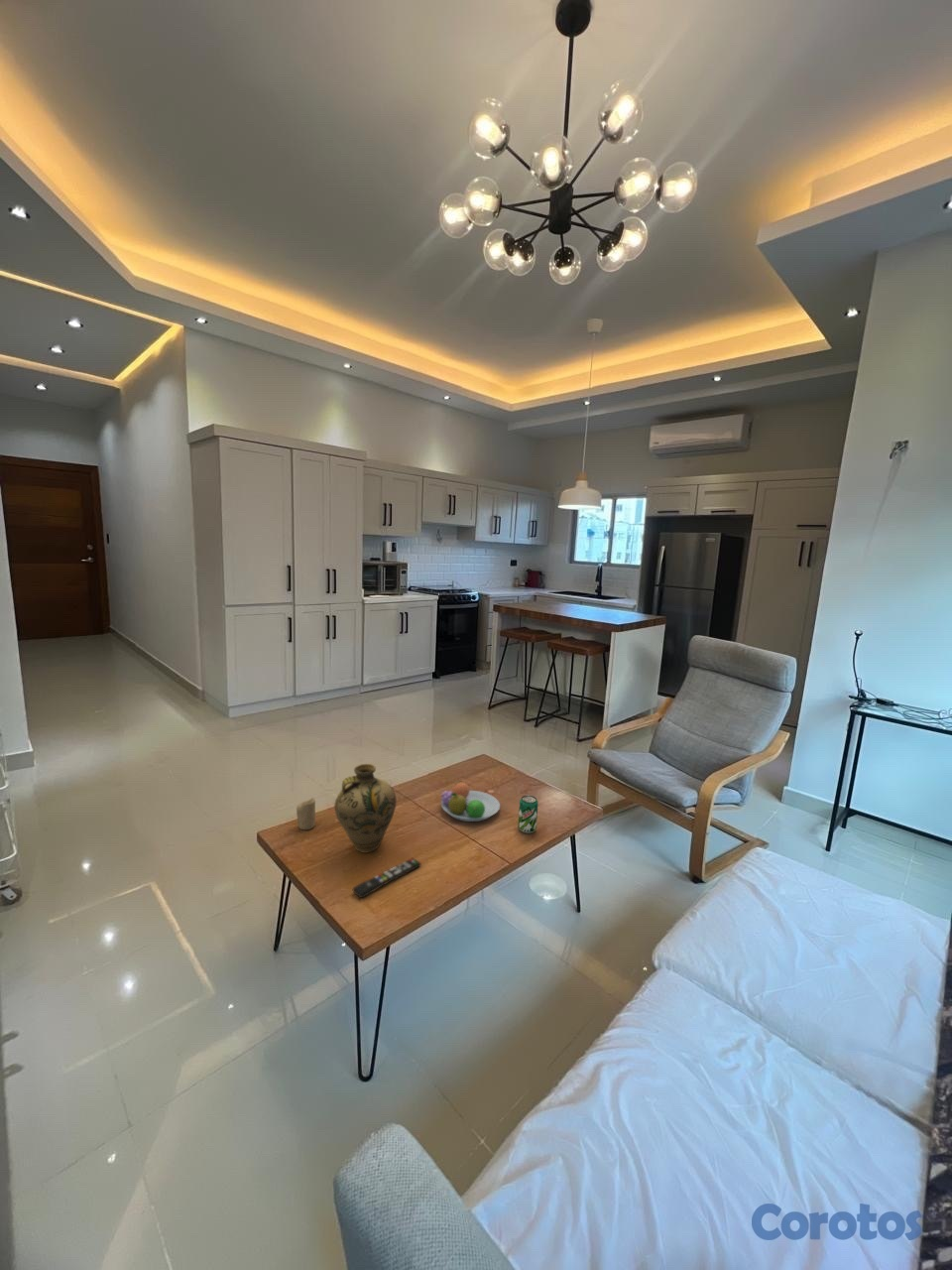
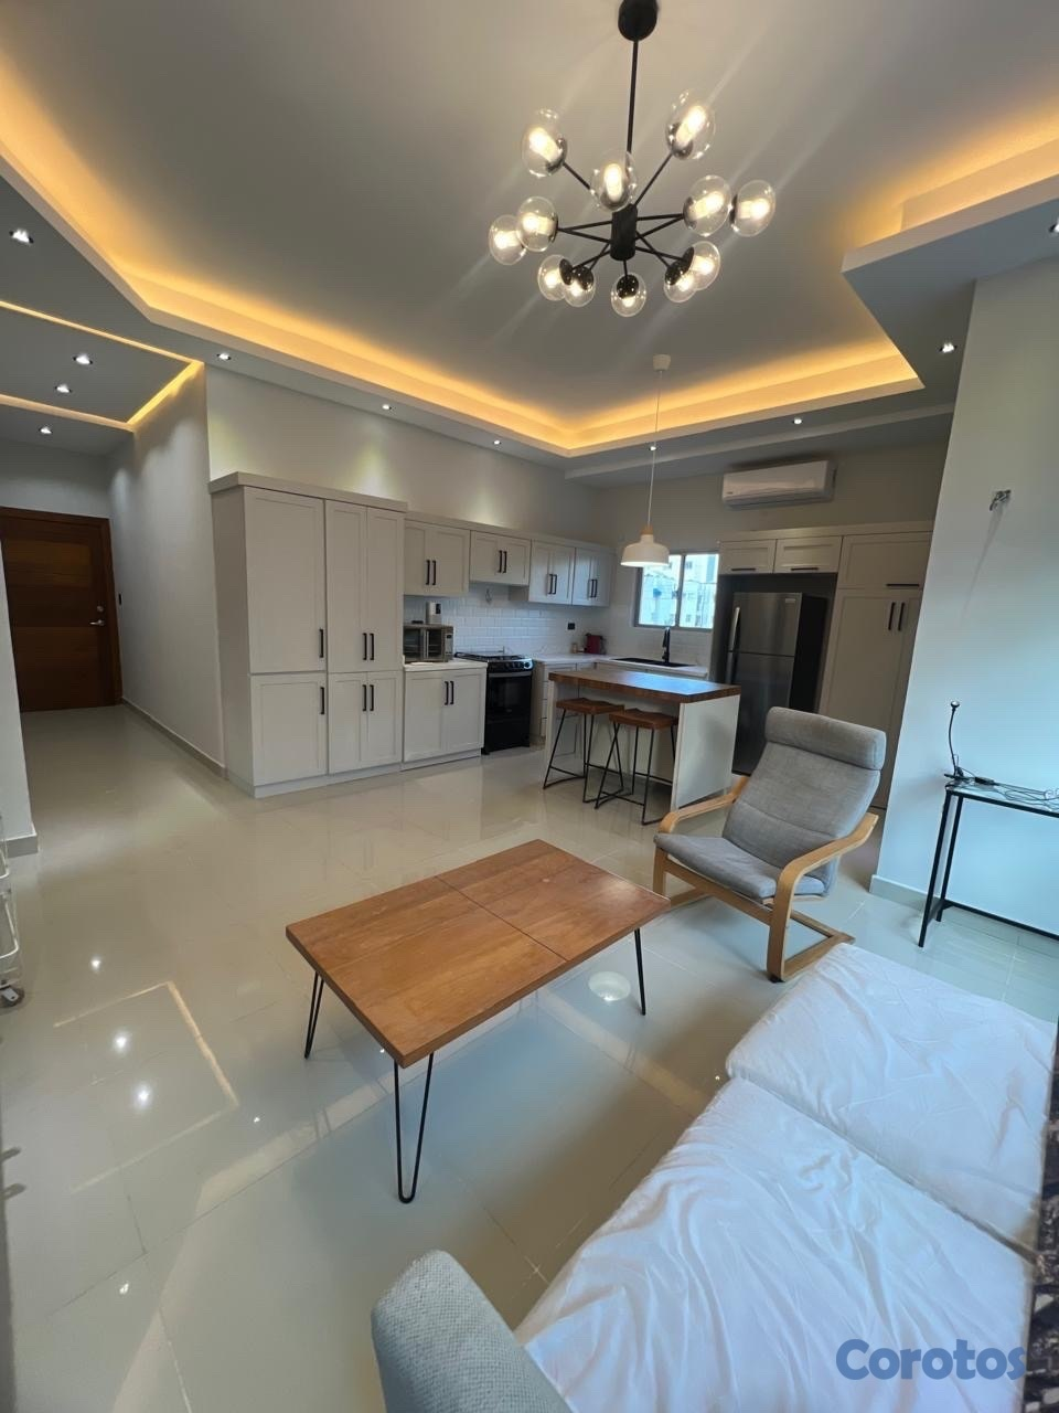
- remote control [352,857,422,900]
- beverage can [517,794,539,834]
- jug [334,763,398,854]
- candle [296,797,316,830]
- fruit bowl [439,780,501,823]
